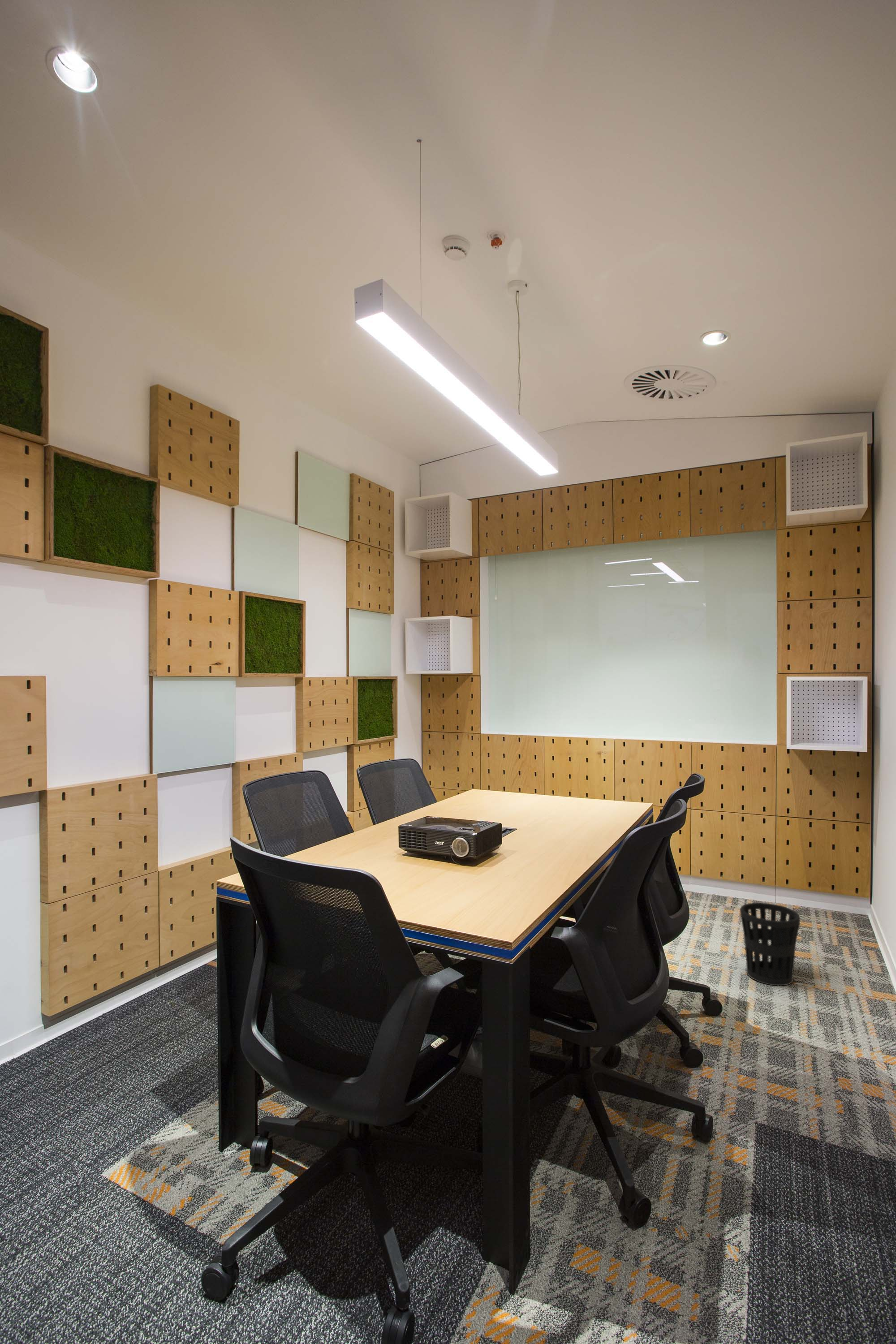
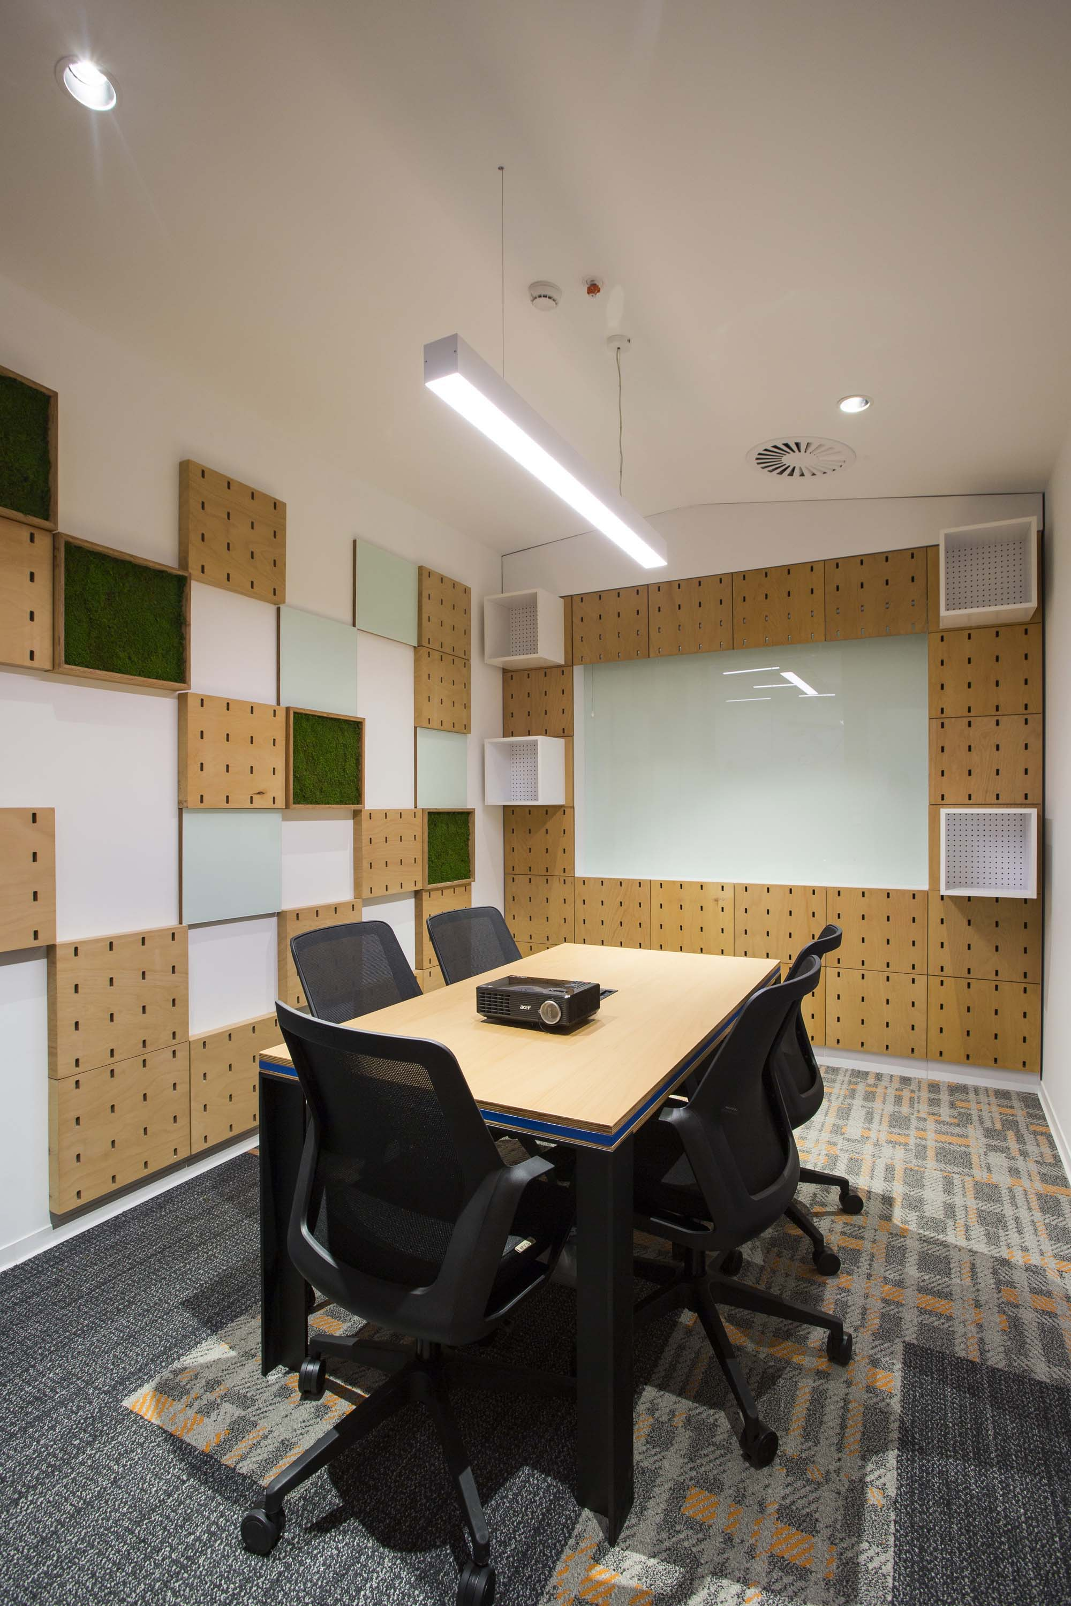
- wastebasket [740,902,801,986]
